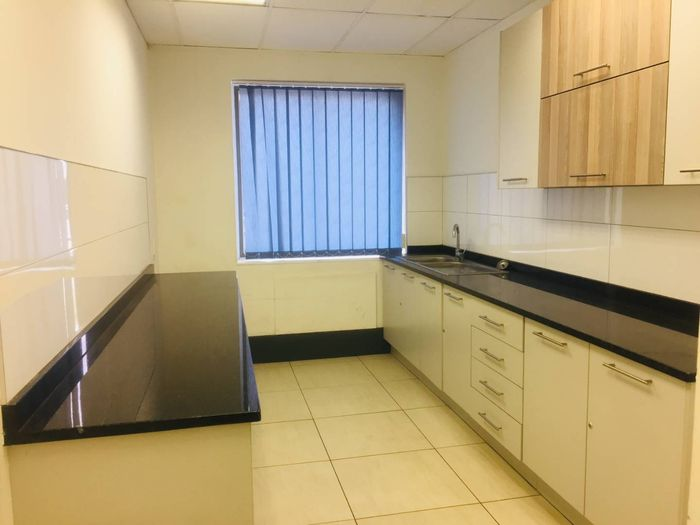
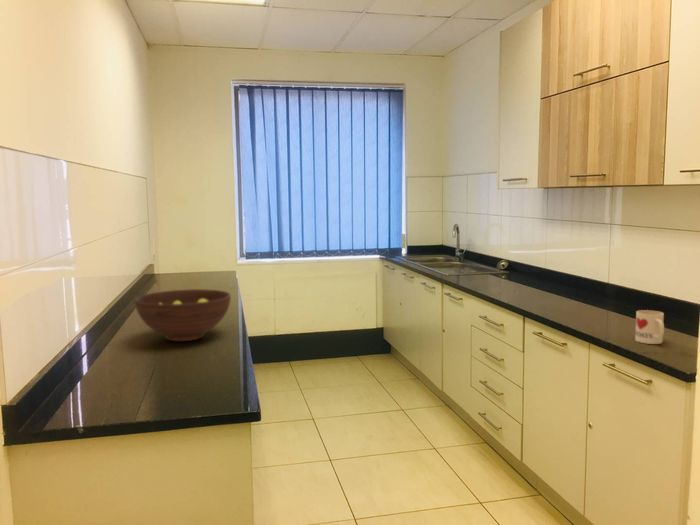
+ fruit bowl [134,288,232,342]
+ mug [634,309,665,345]
